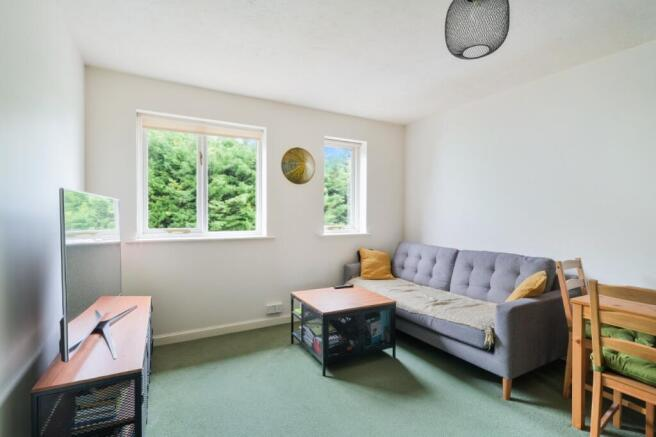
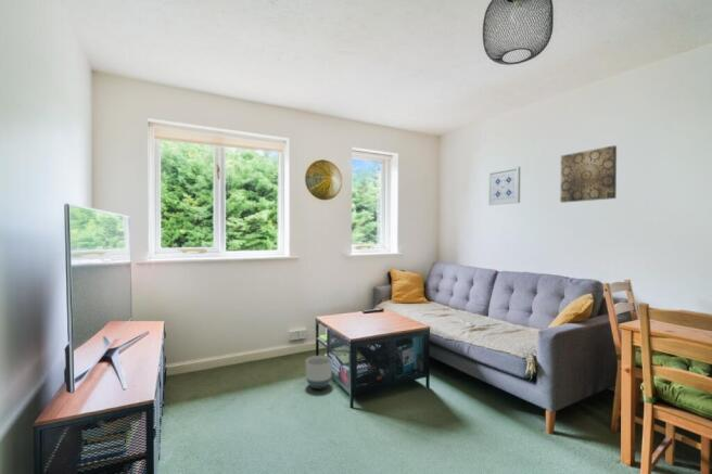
+ wall art [559,144,618,204]
+ planter [305,355,333,390]
+ wall art [487,166,521,206]
